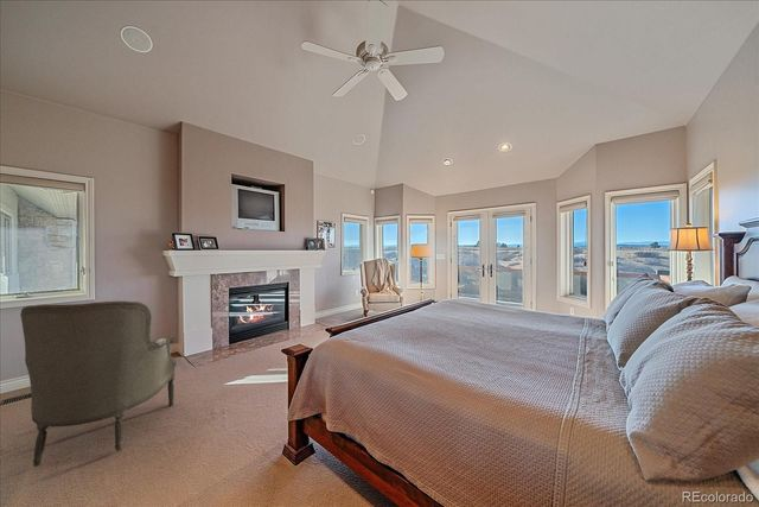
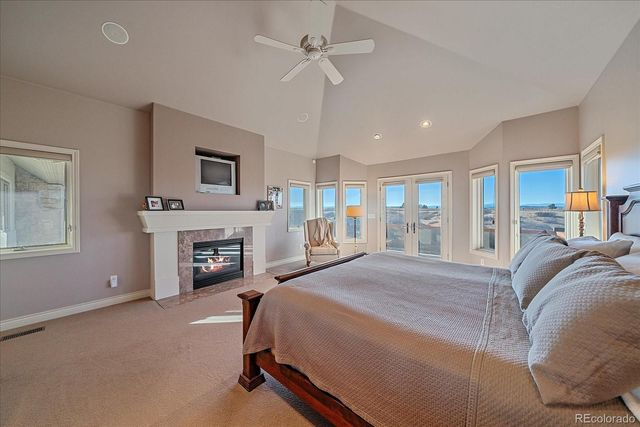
- armchair [19,300,178,468]
